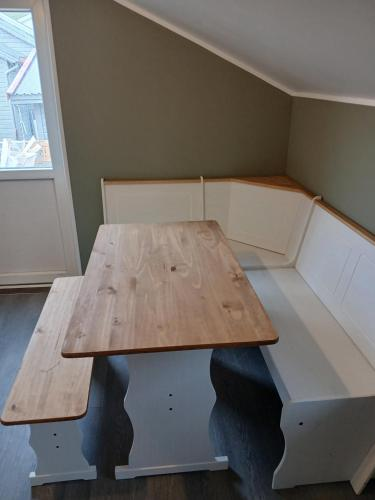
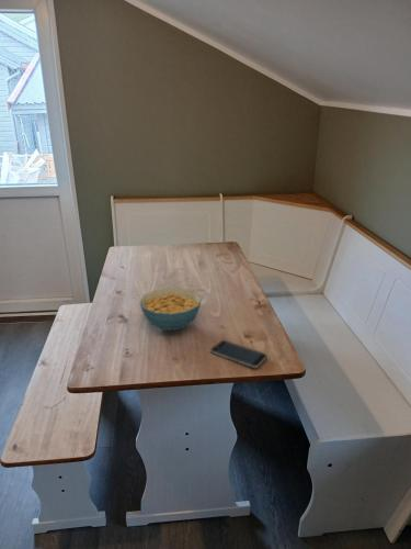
+ smartphone [209,339,269,369]
+ cereal bowl [139,287,203,332]
